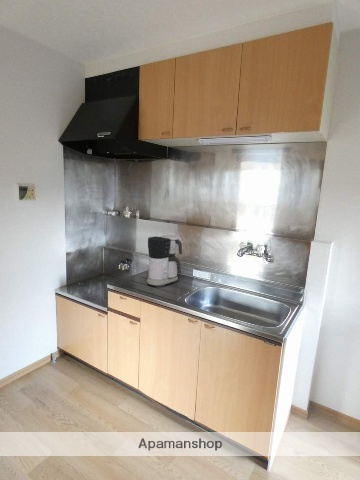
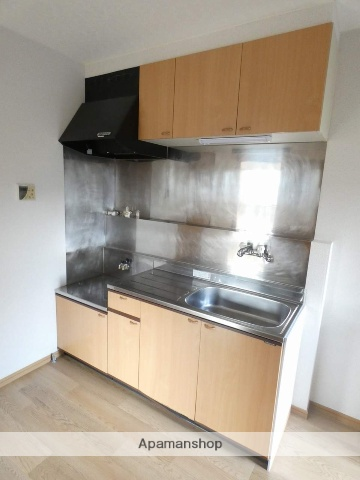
- coffee maker [146,234,183,288]
